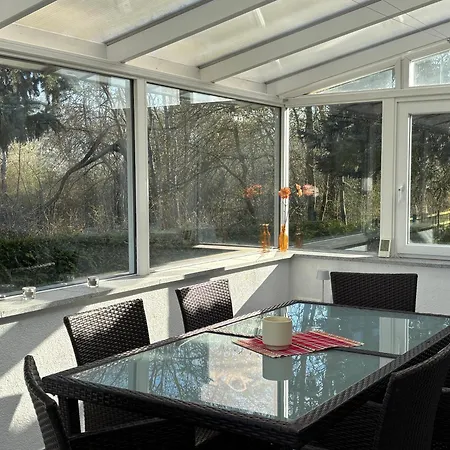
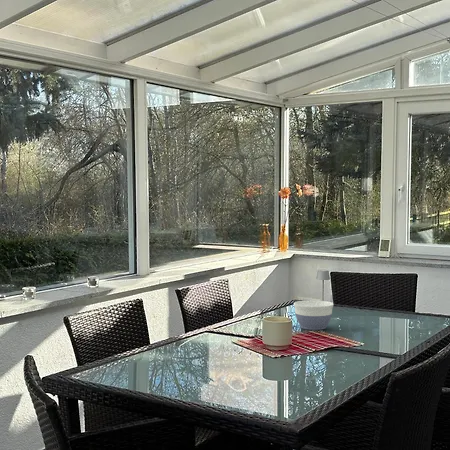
+ bowl [293,299,335,331]
